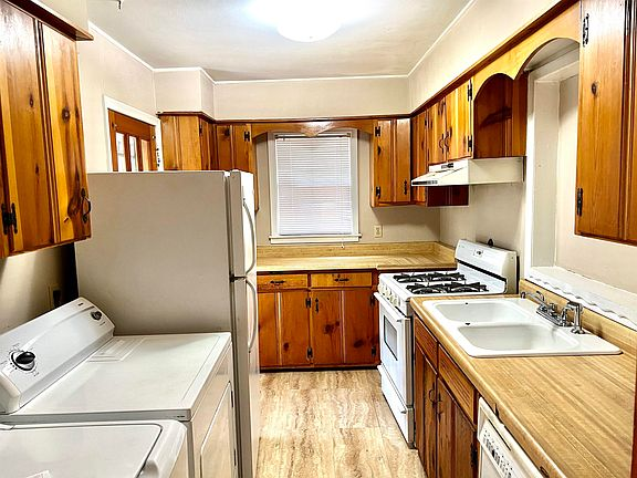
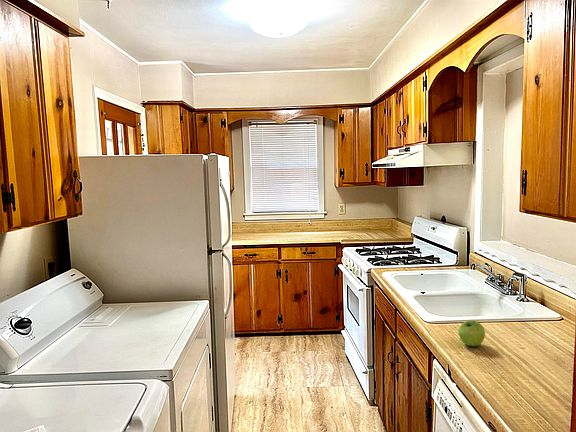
+ fruit [457,320,486,347]
